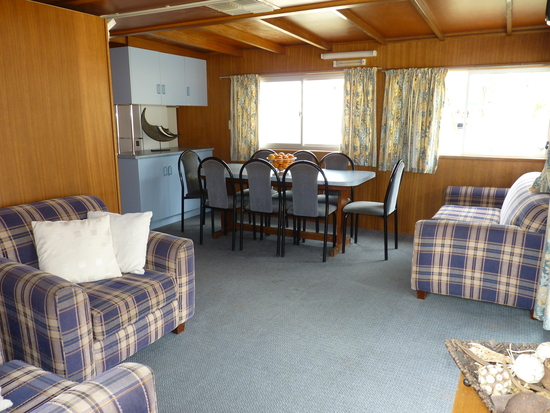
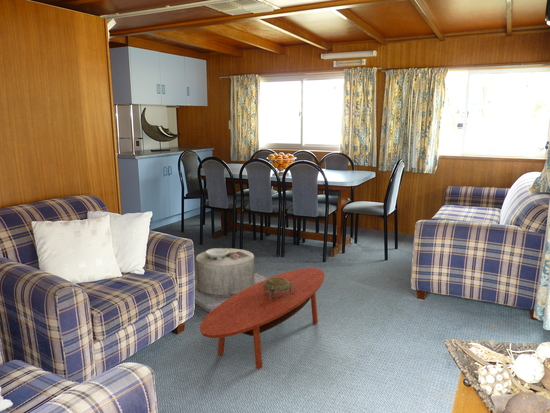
+ side table [194,247,268,313]
+ coffee table [199,267,326,370]
+ decorative bowl [263,277,296,300]
